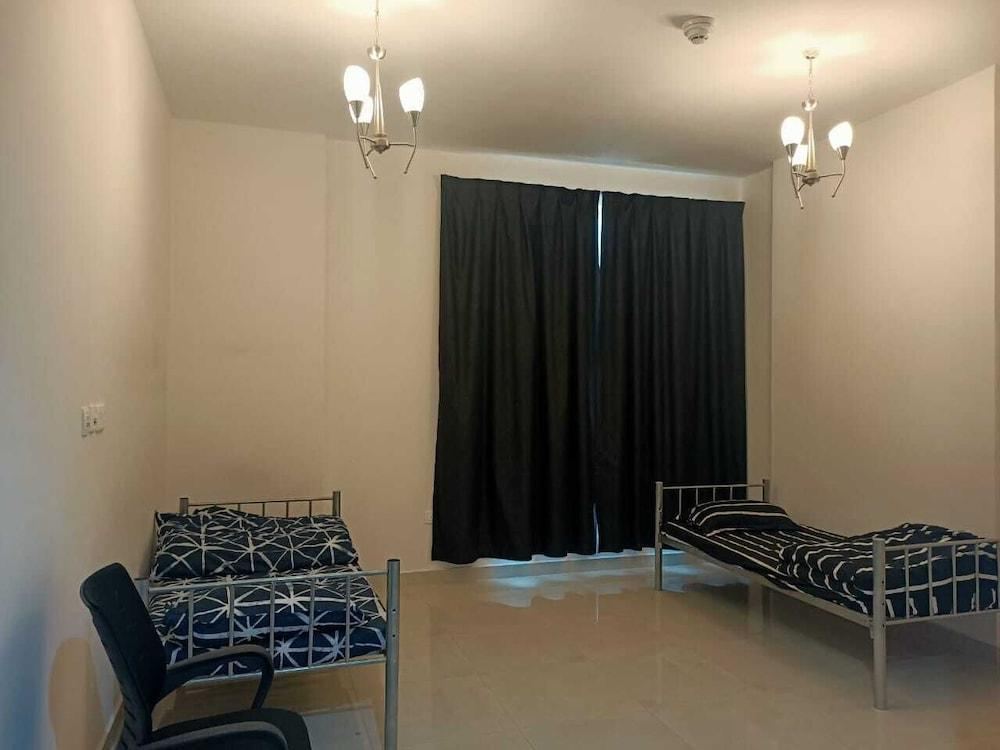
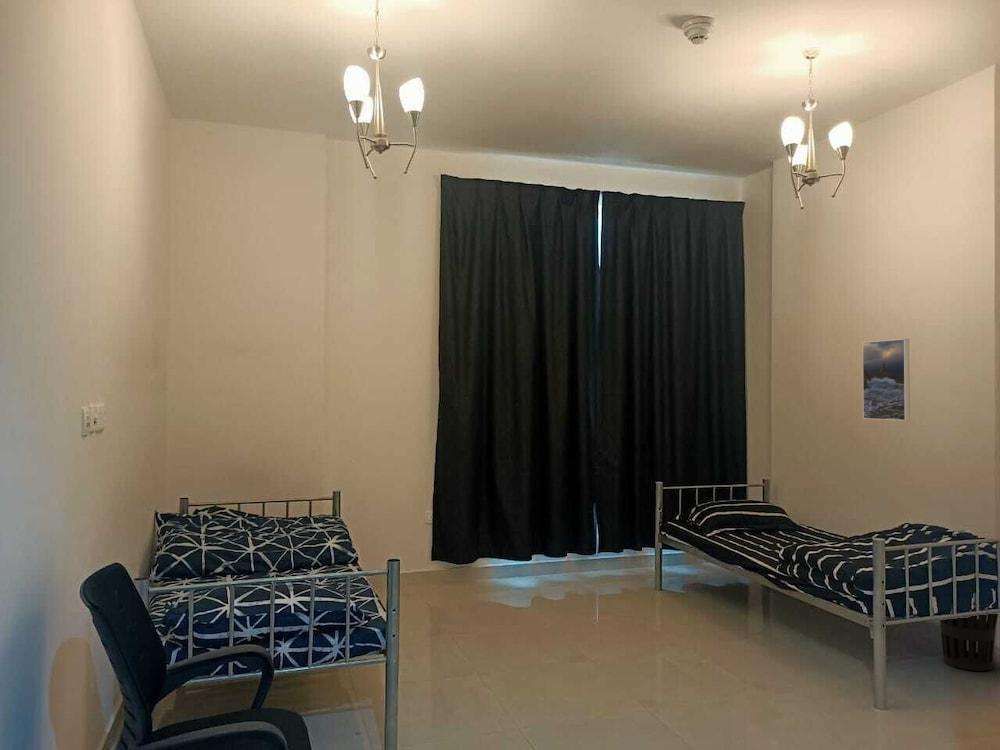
+ wastebasket [939,613,999,672]
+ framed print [861,338,911,422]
